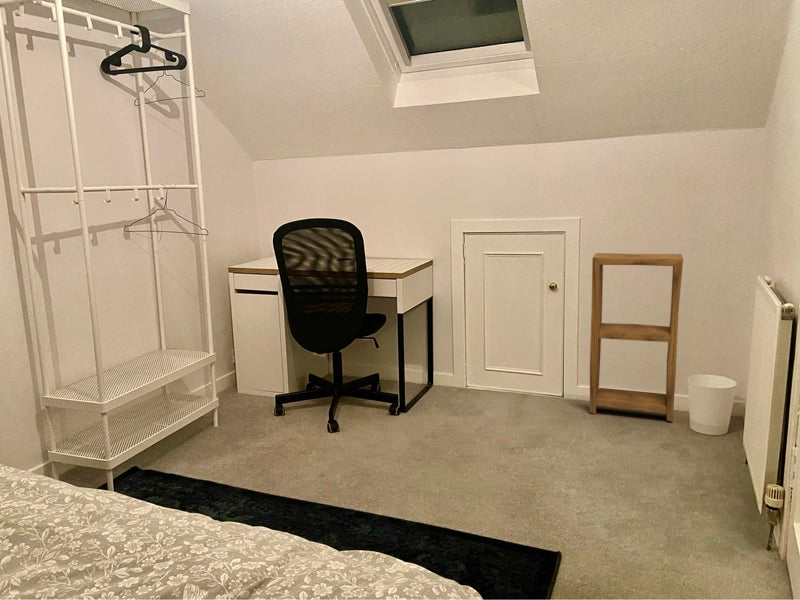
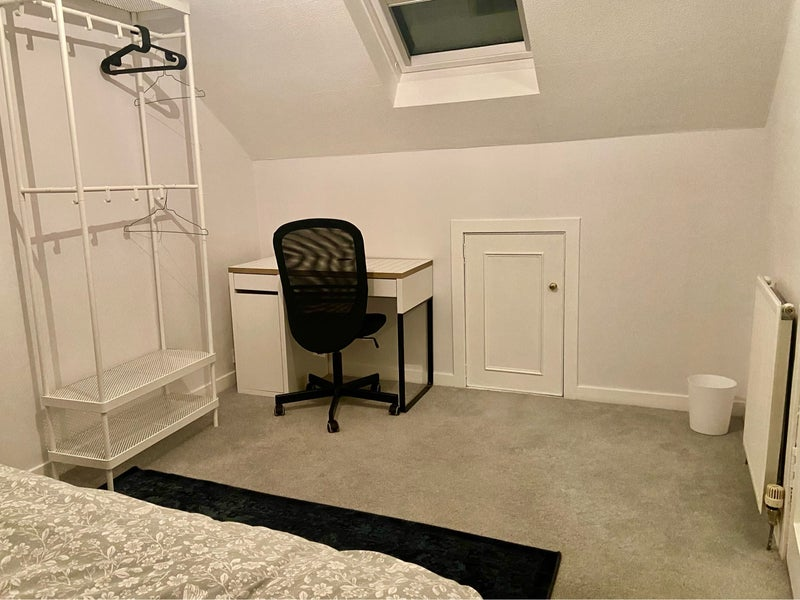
- shelving unit [589,252,684,423]
